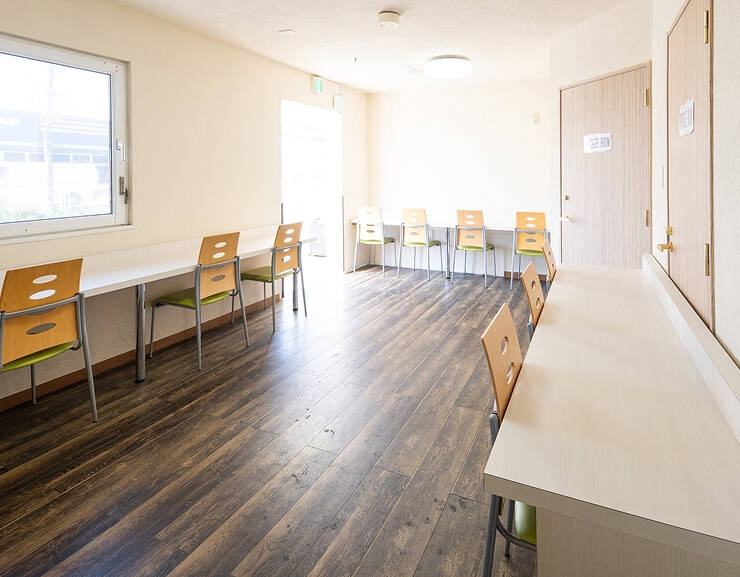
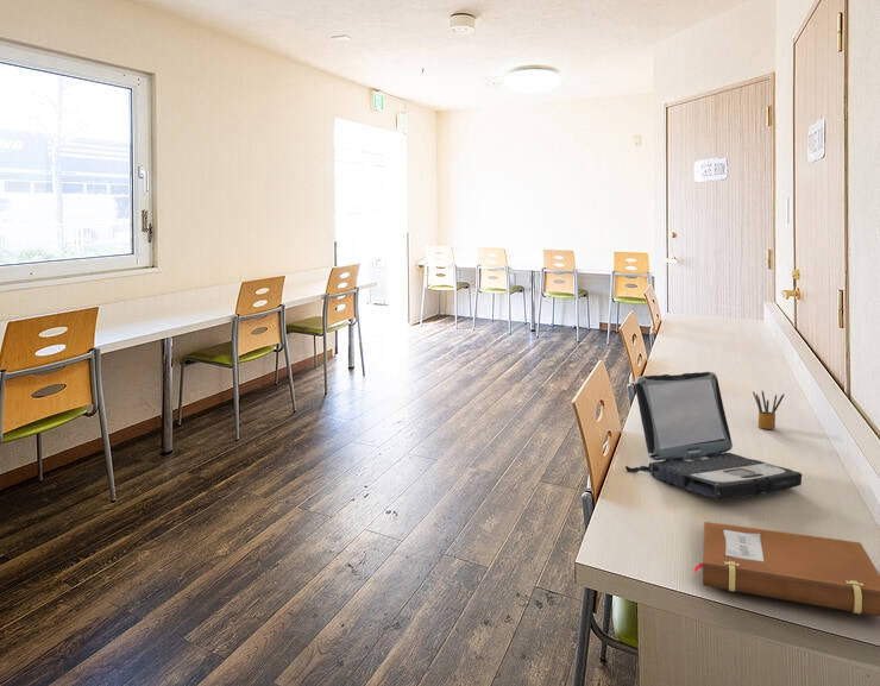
+ laptop [624,371,803,501]
+ pencil box [752,390,785,430]
+ notebook [692,521,880,617]
